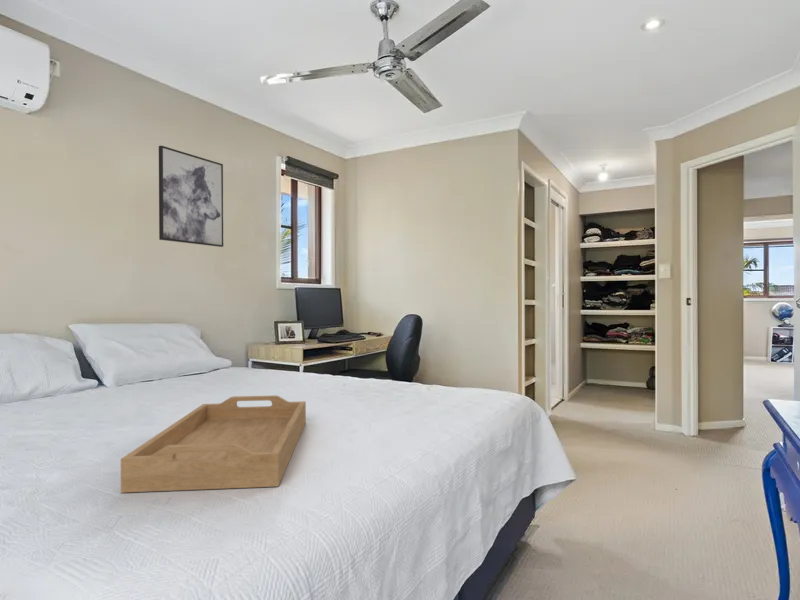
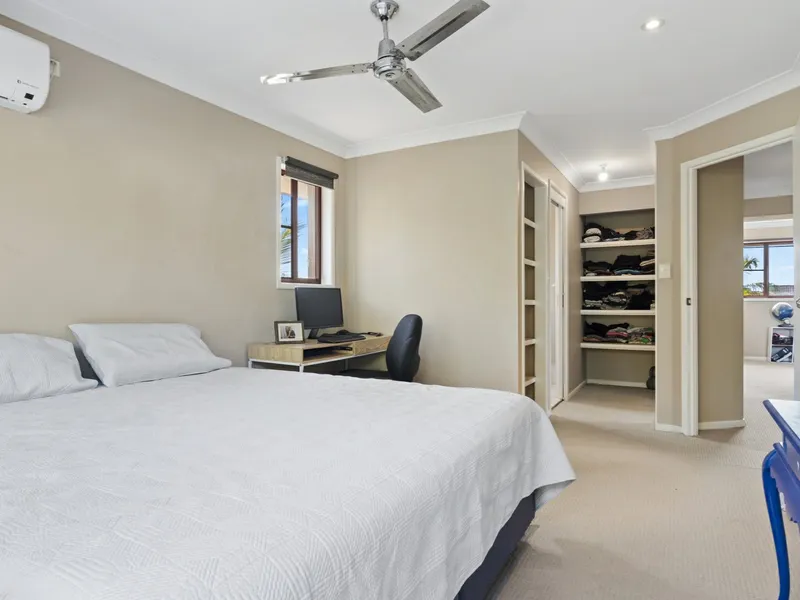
- serving tray [120,395,307,494]
- wall art [158,145,225,248]
